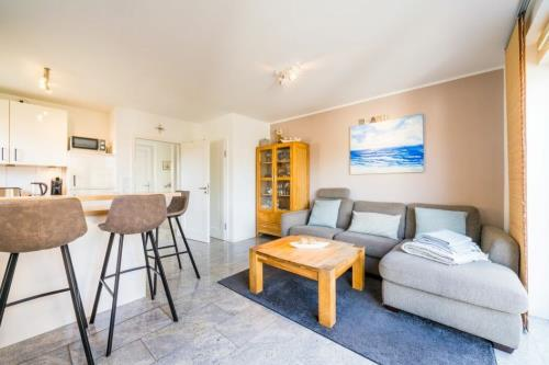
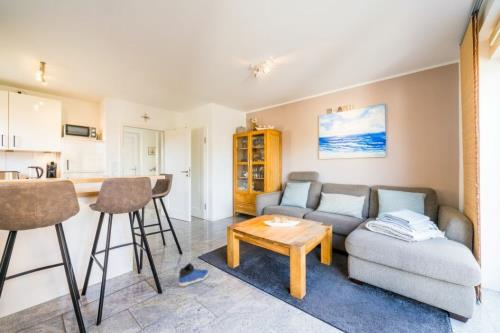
+ sneaker [178,262,210,287]
